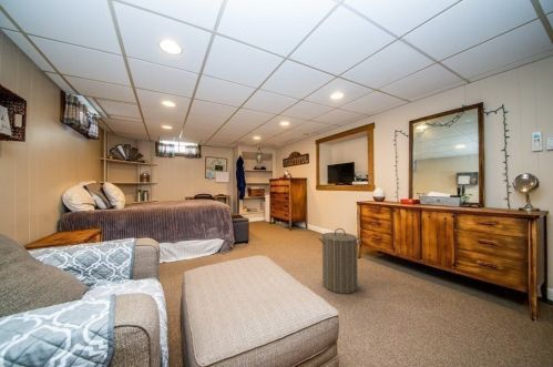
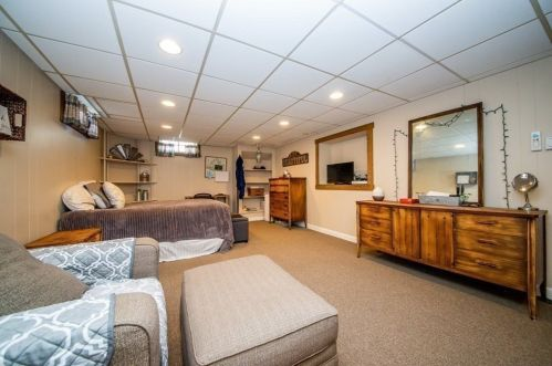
- laundry hamper [318,227,362,295]
